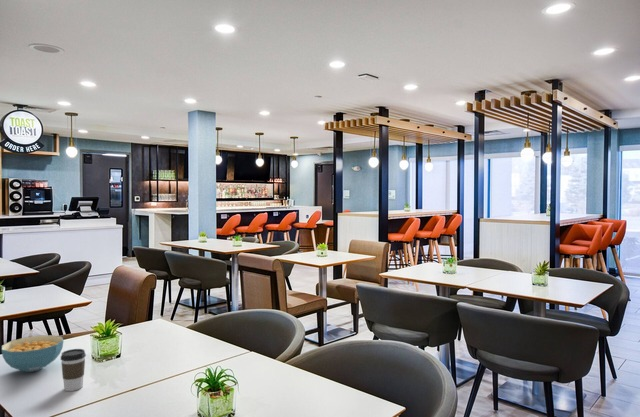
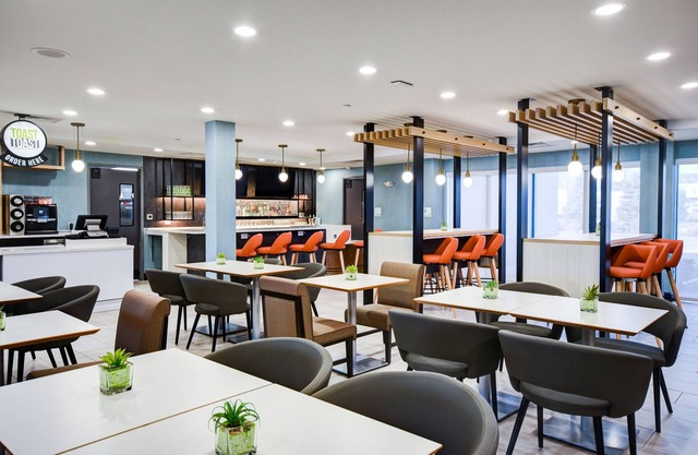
- coffee cup [60,348,87,392]
- cereal bowl [0,334,65,373]
